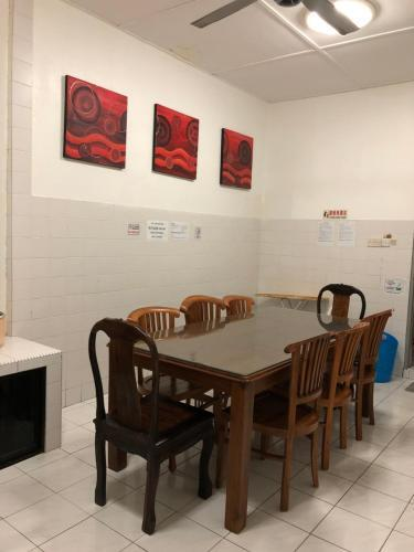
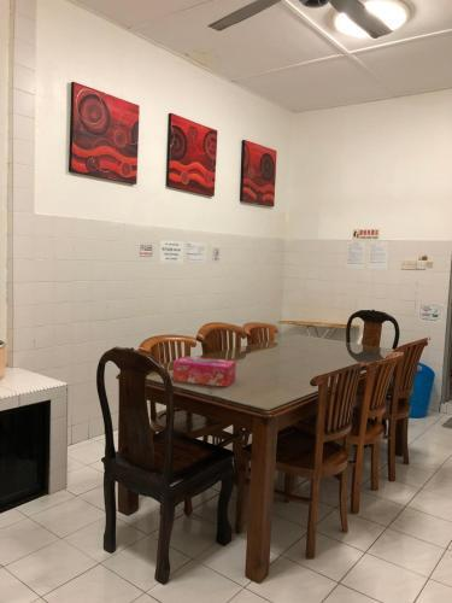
+ tissue box [171,355,237,388]
